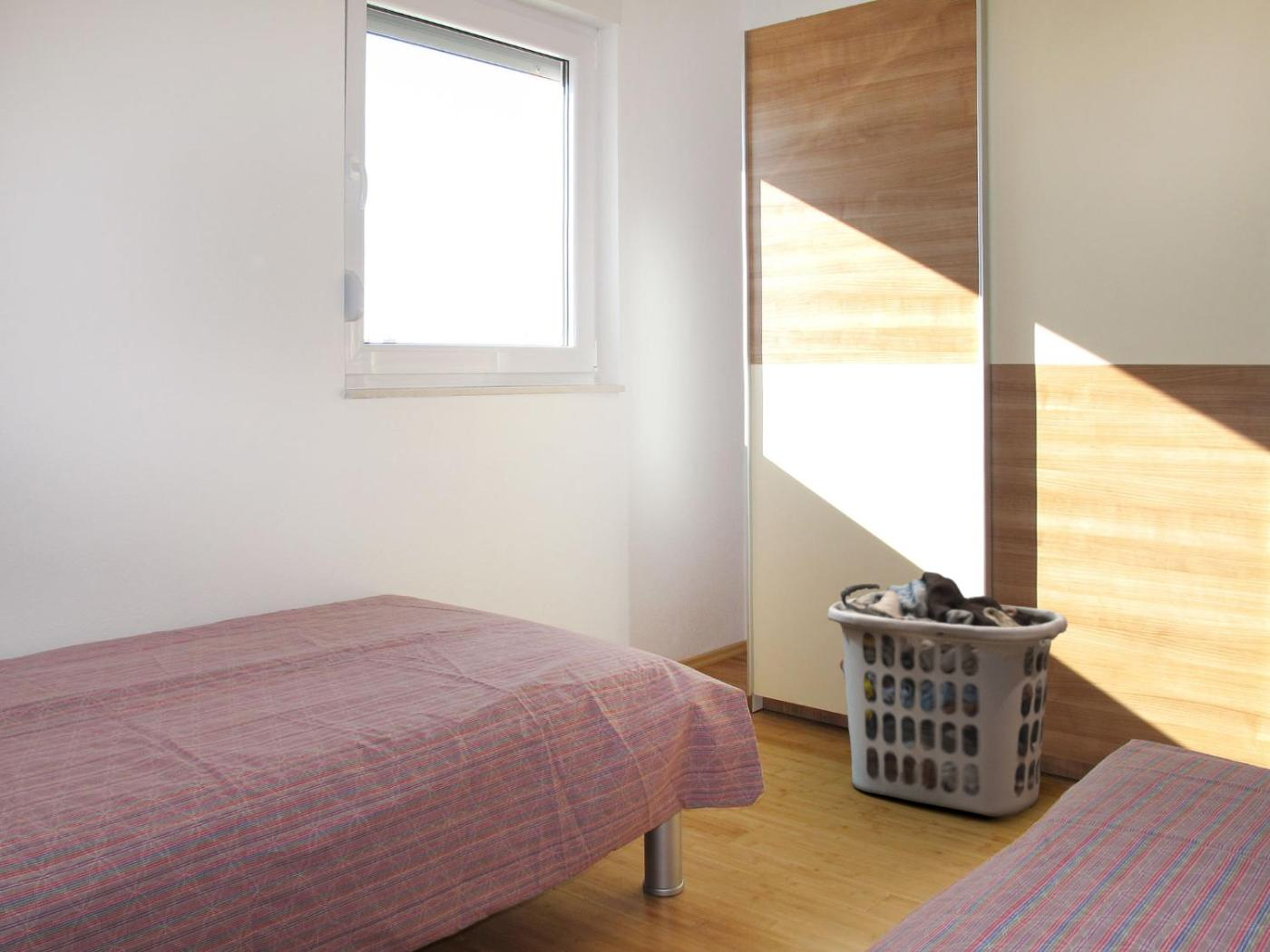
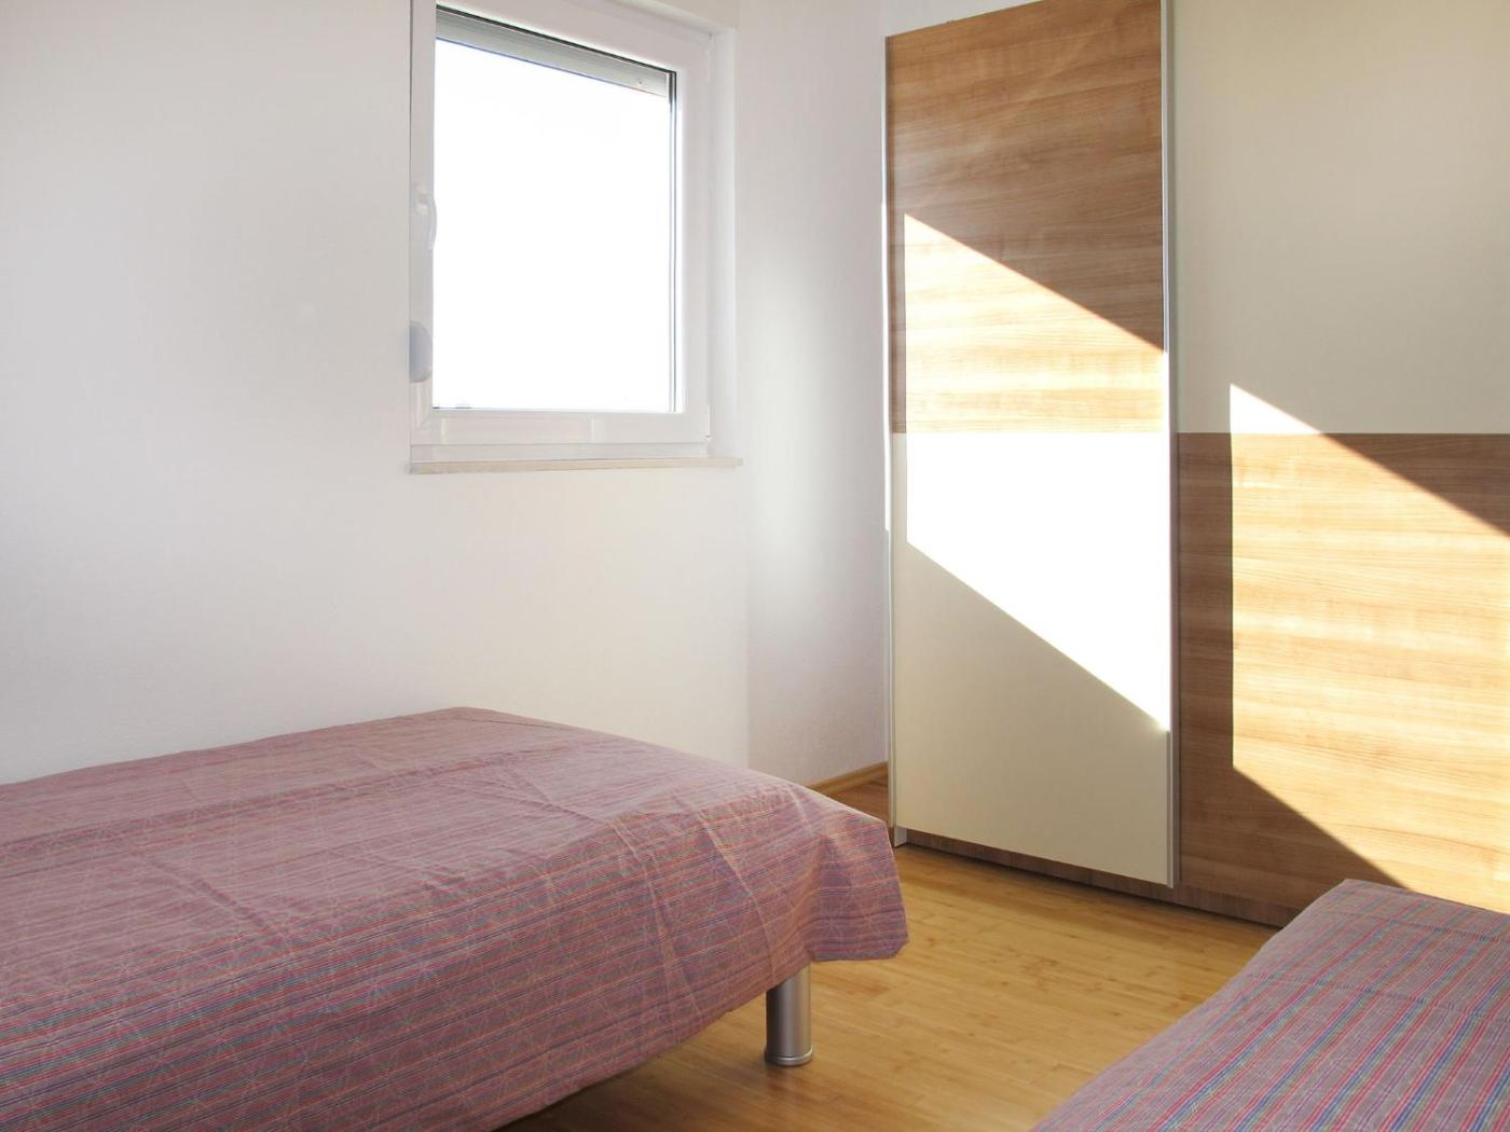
- clothes hamper [826,570,1069,818]
